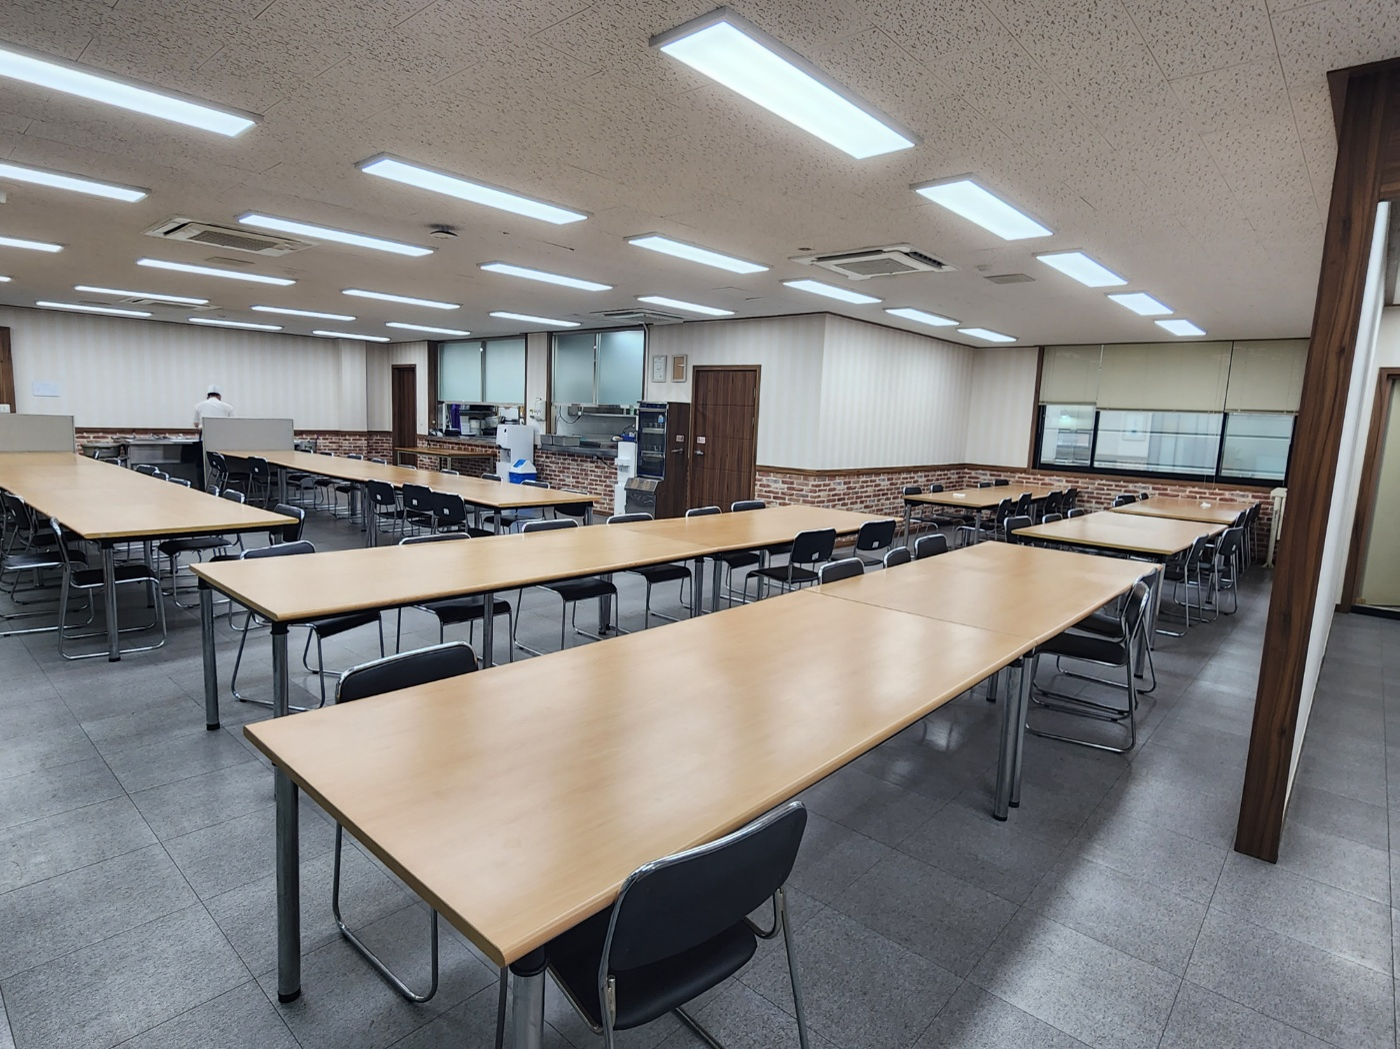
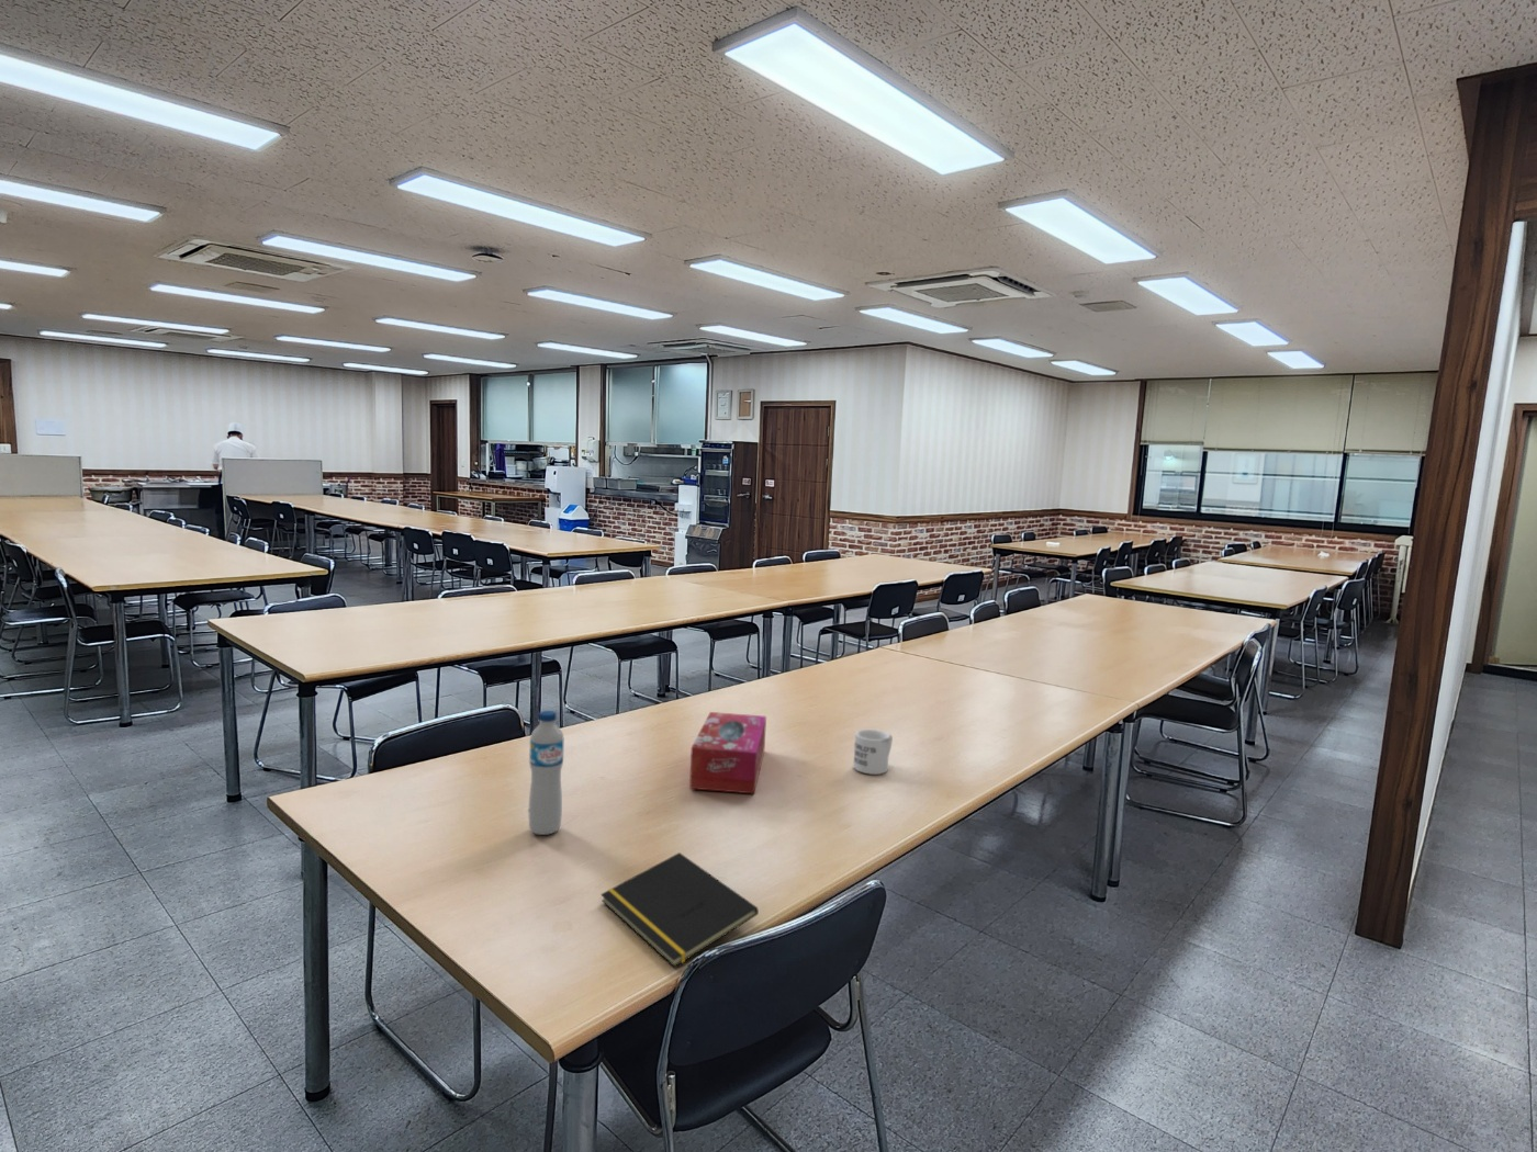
+ tissue box [689,712,767,795]
+ water bottle [526,710,564,836]
+ mug [852,728,893,776]
+ notepad [599,852,760,969]
